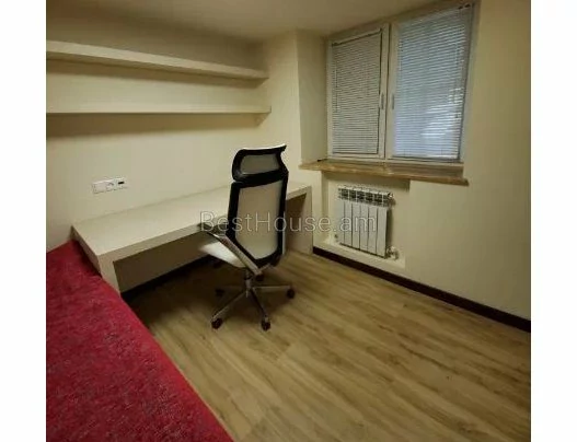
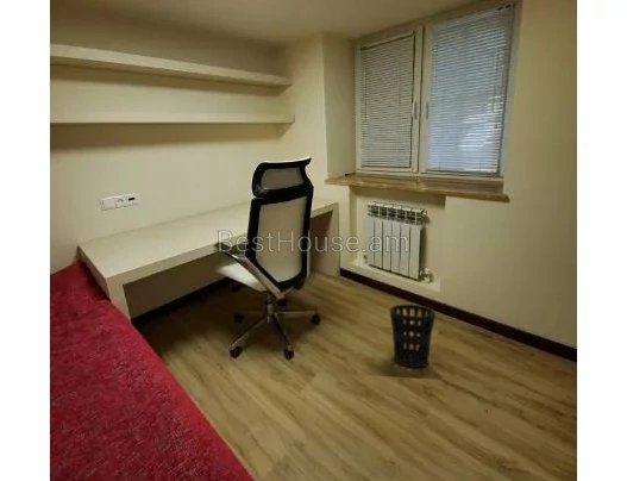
+ wastebasket [389,304,437,369]
